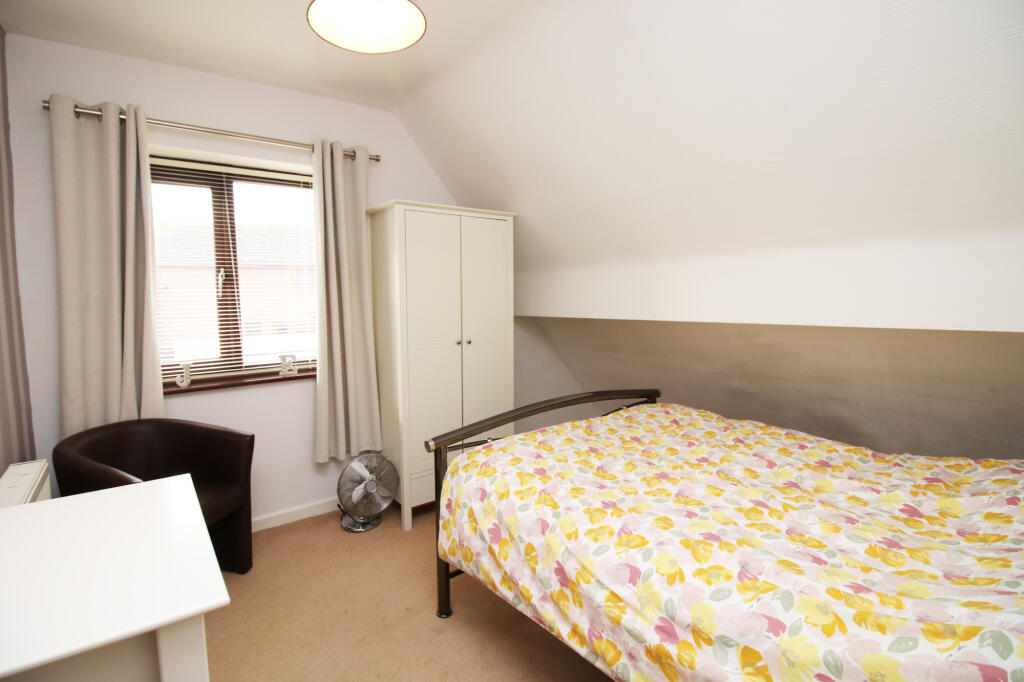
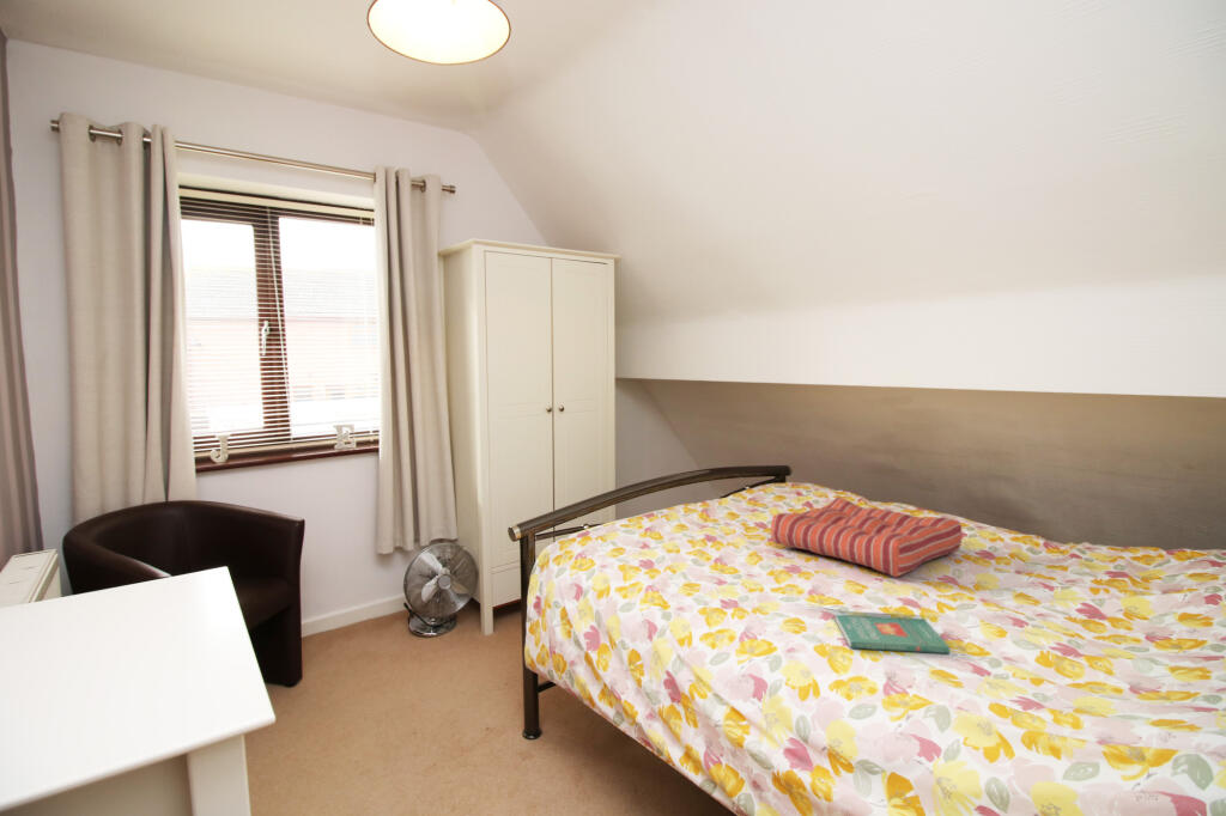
+ seat cushion [770,495,963,578]
+ book [834,614,951,654]
